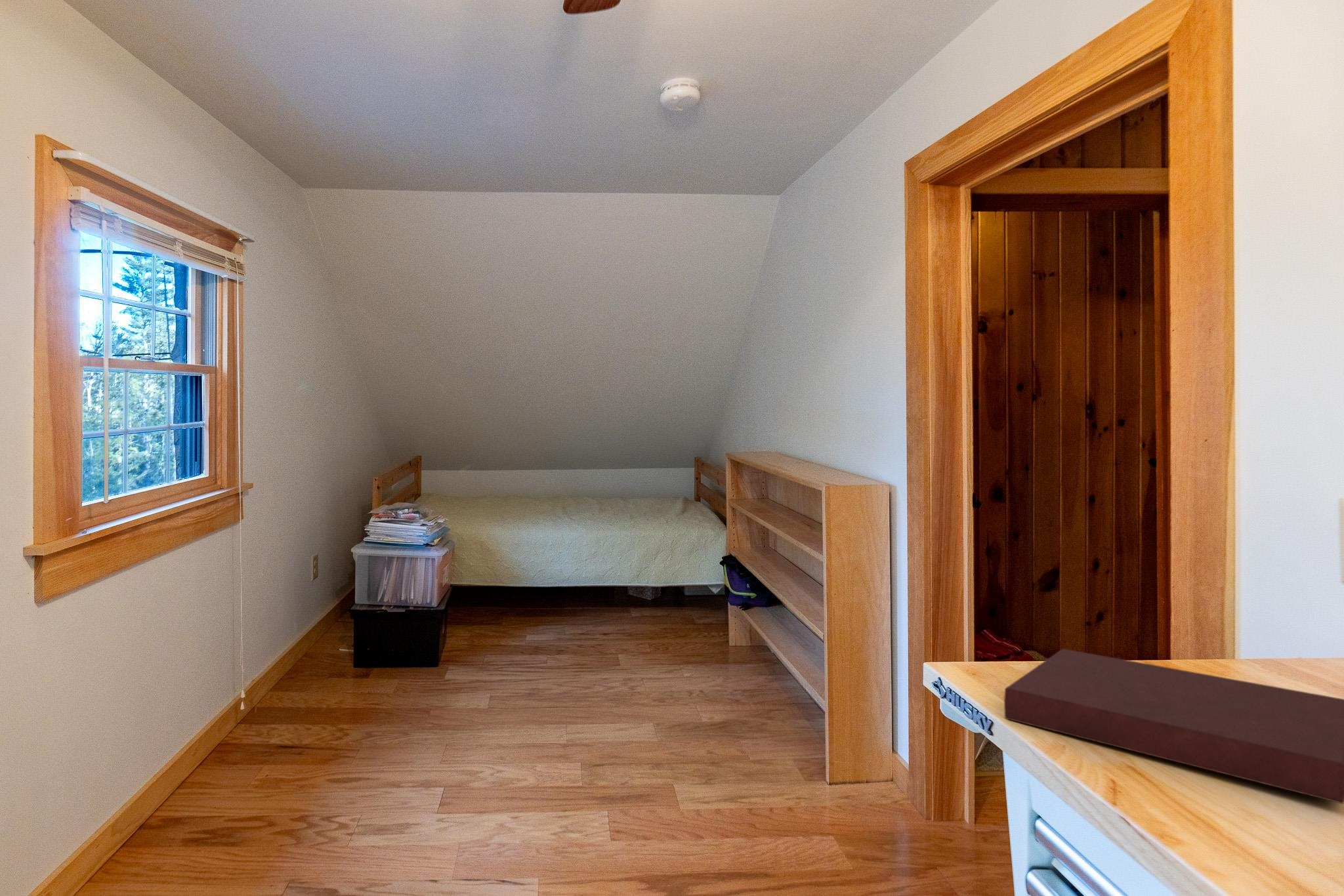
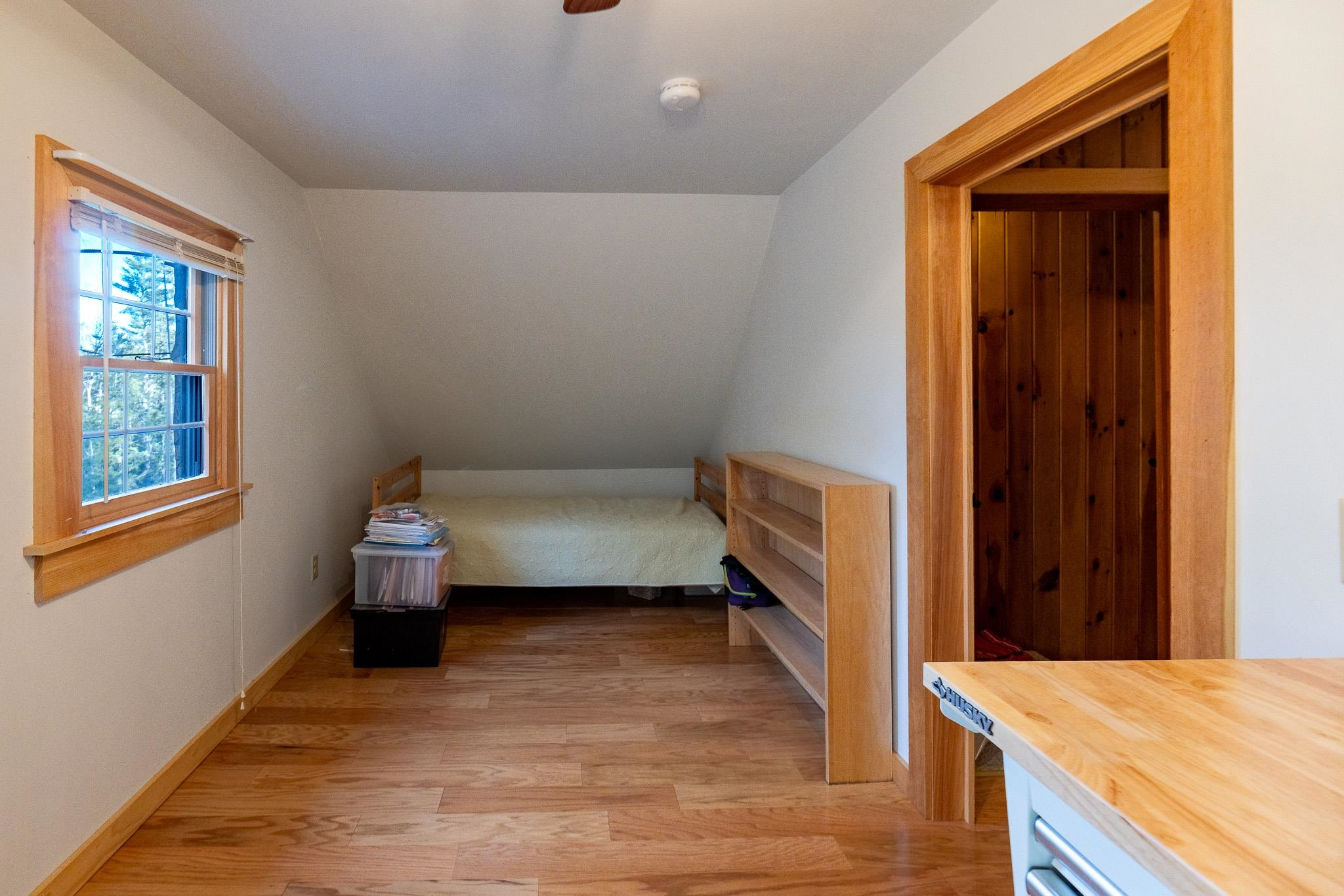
- notebook [1003,648,1344,804]
